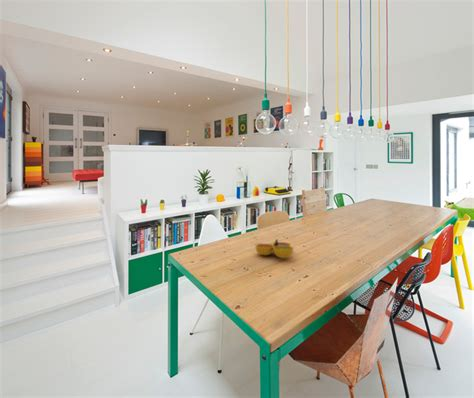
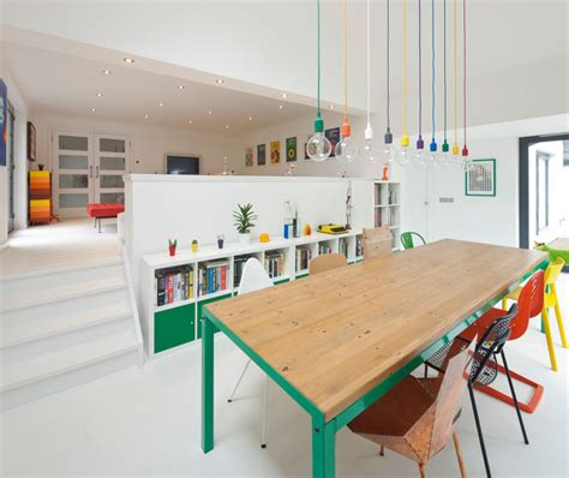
- decorative bowl [255,238,294,259]
